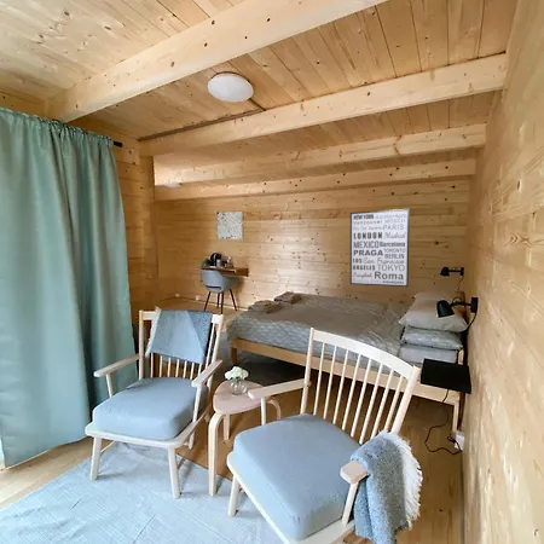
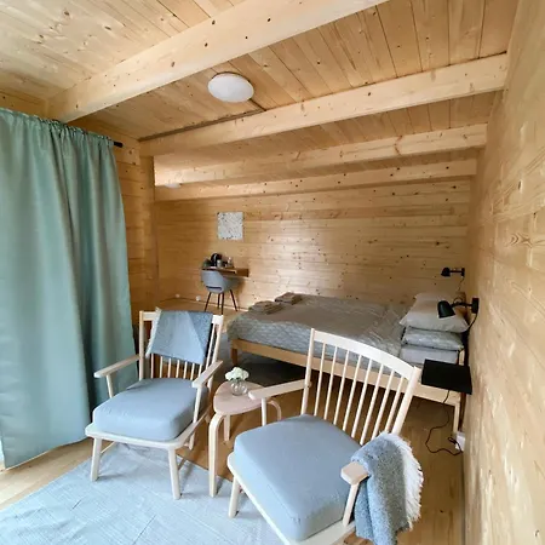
- wall art [349,207,411,288]
